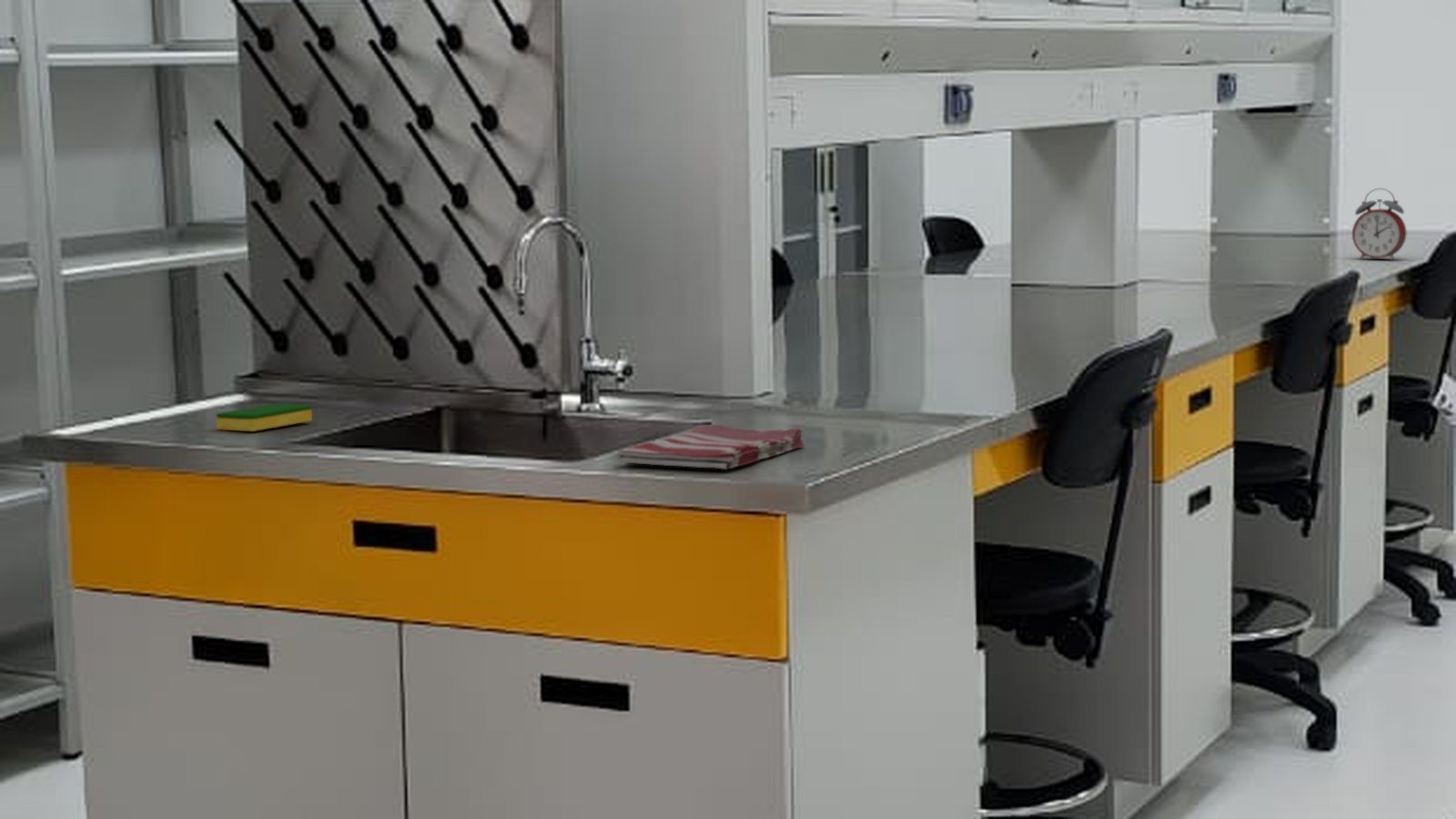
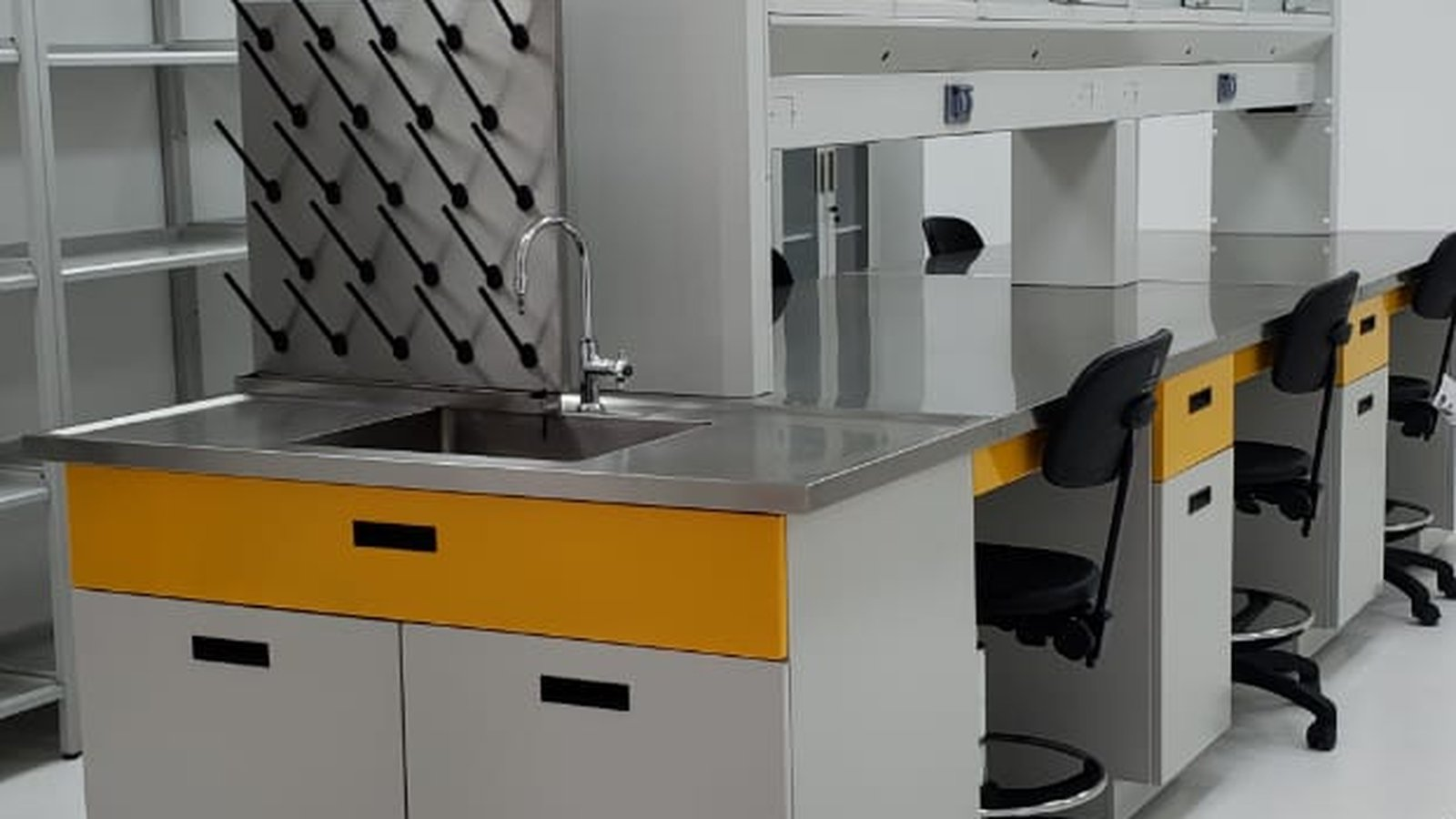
- dish towel [614,424,805,470]
- dish sponge [216,403,313,432]
- alarm clock [1351,187,1408,259]
